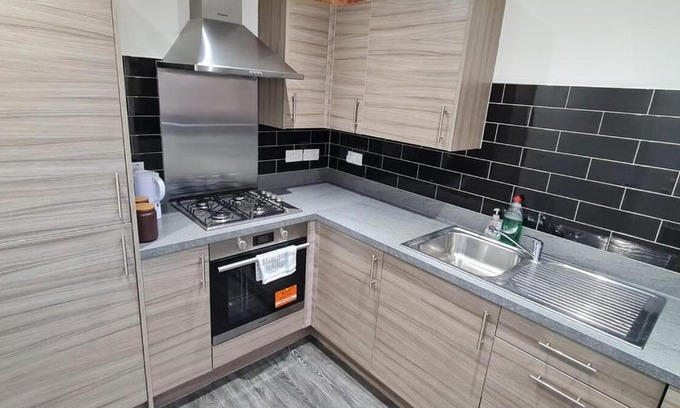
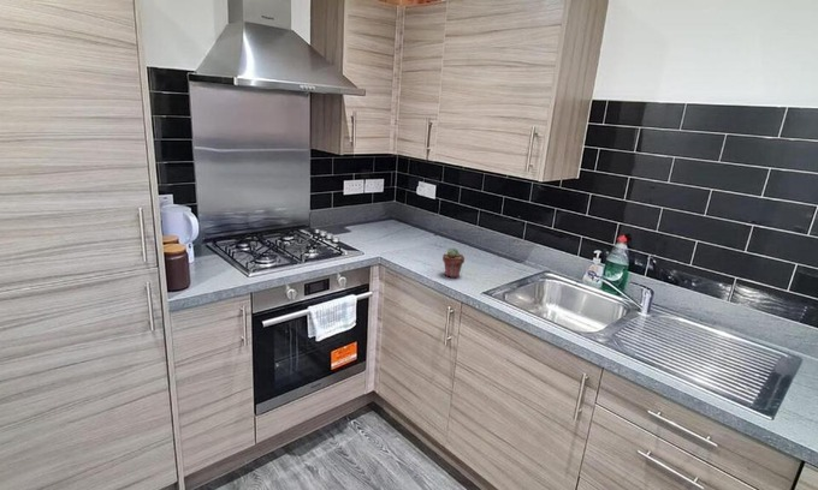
+ potted succulent [441,246,466,279]
